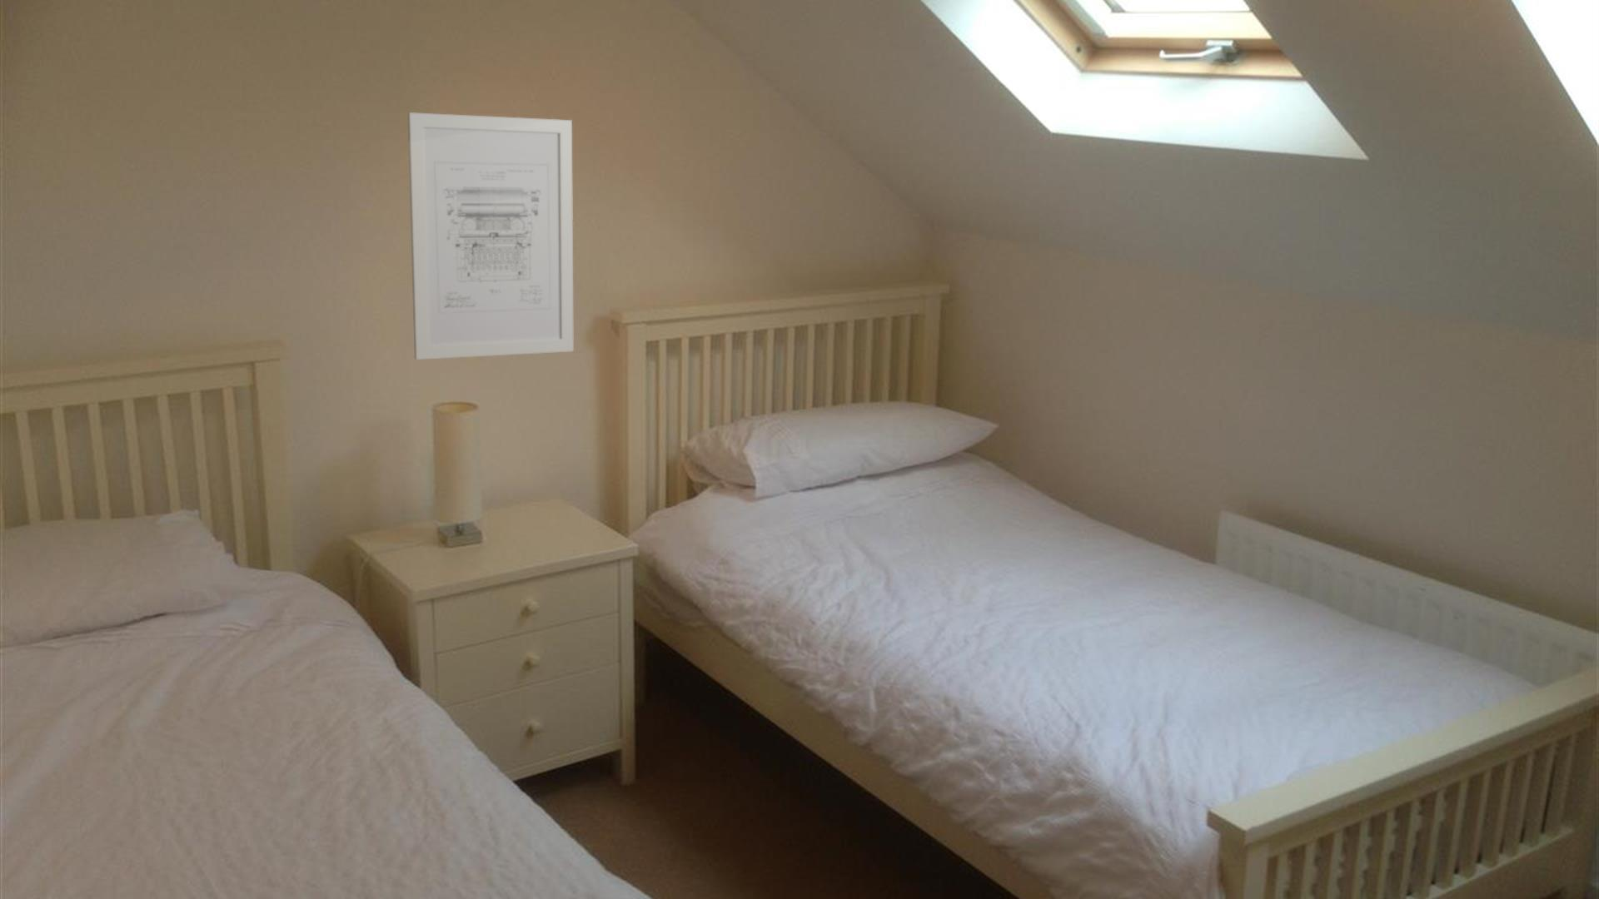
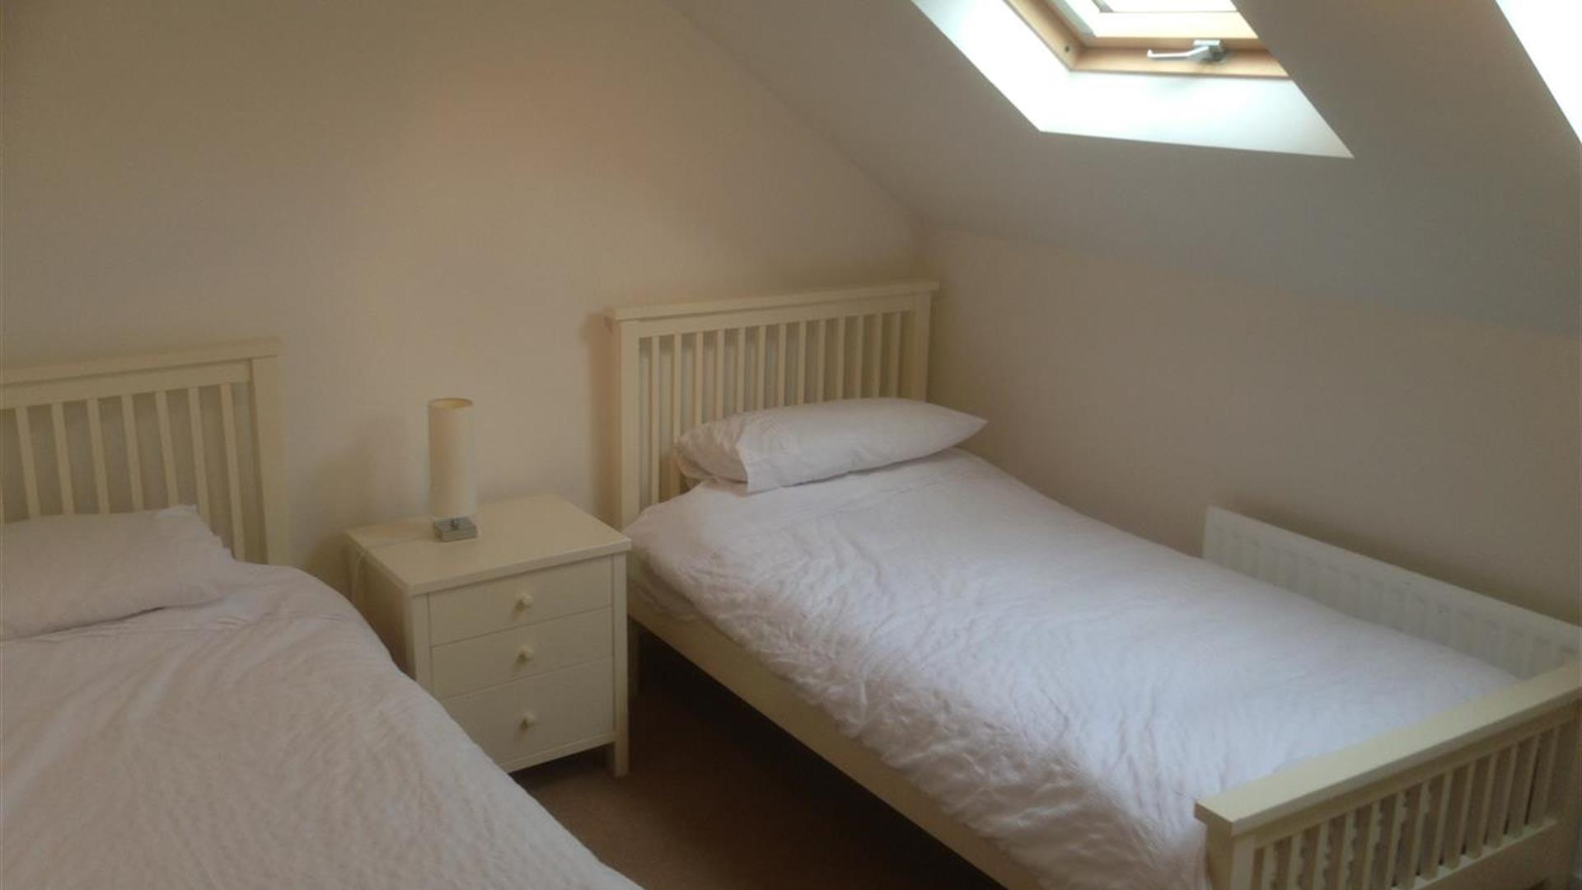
- wall art [407,112,574,360]
